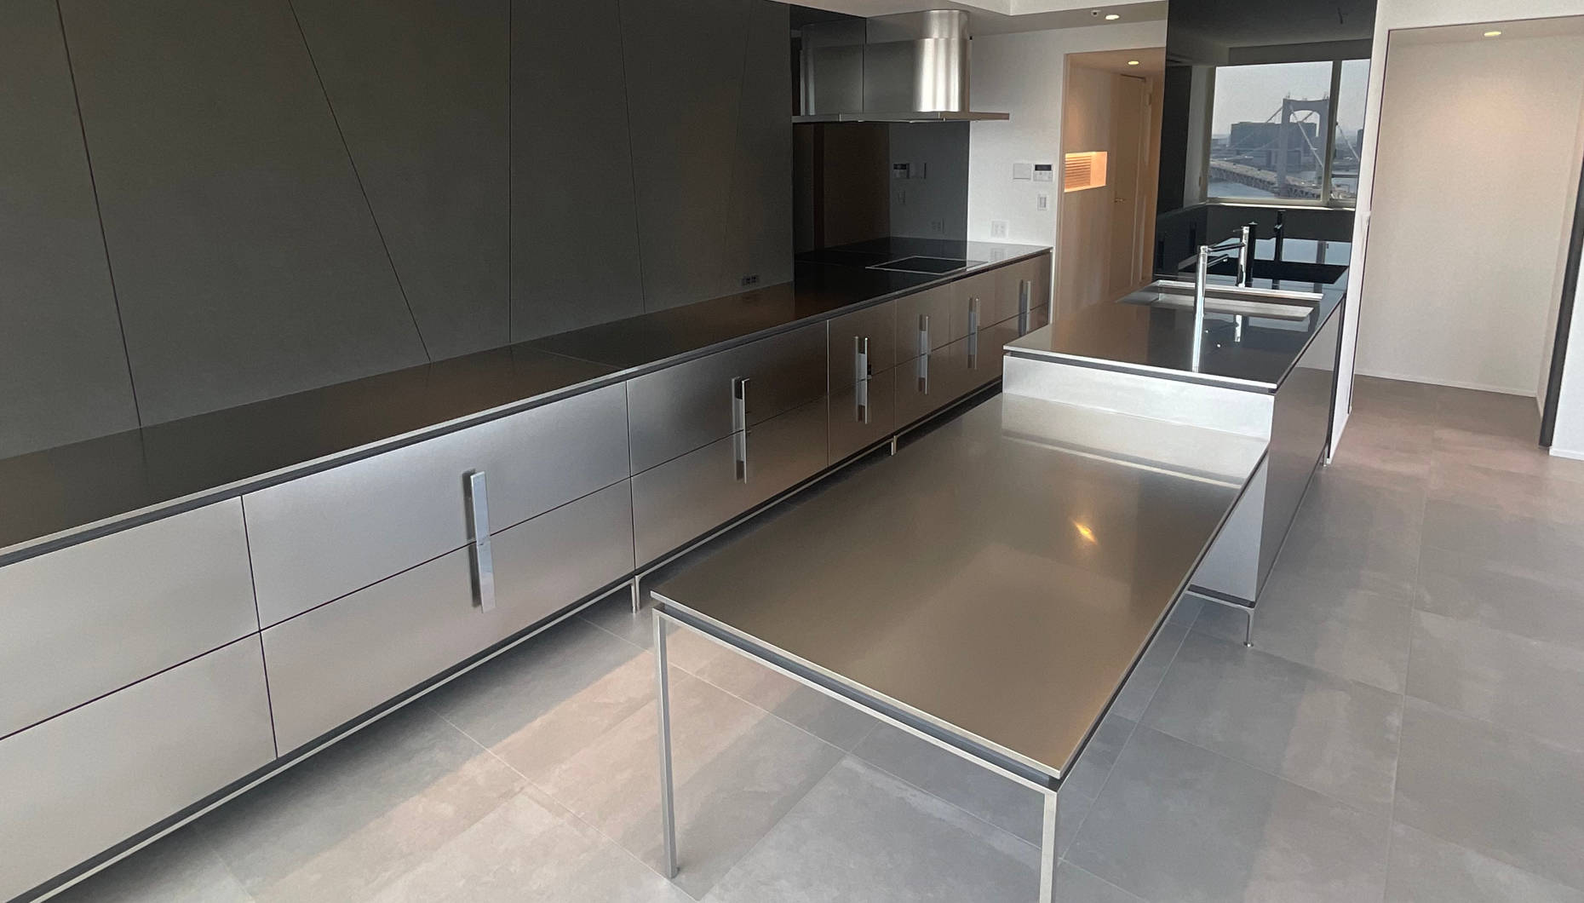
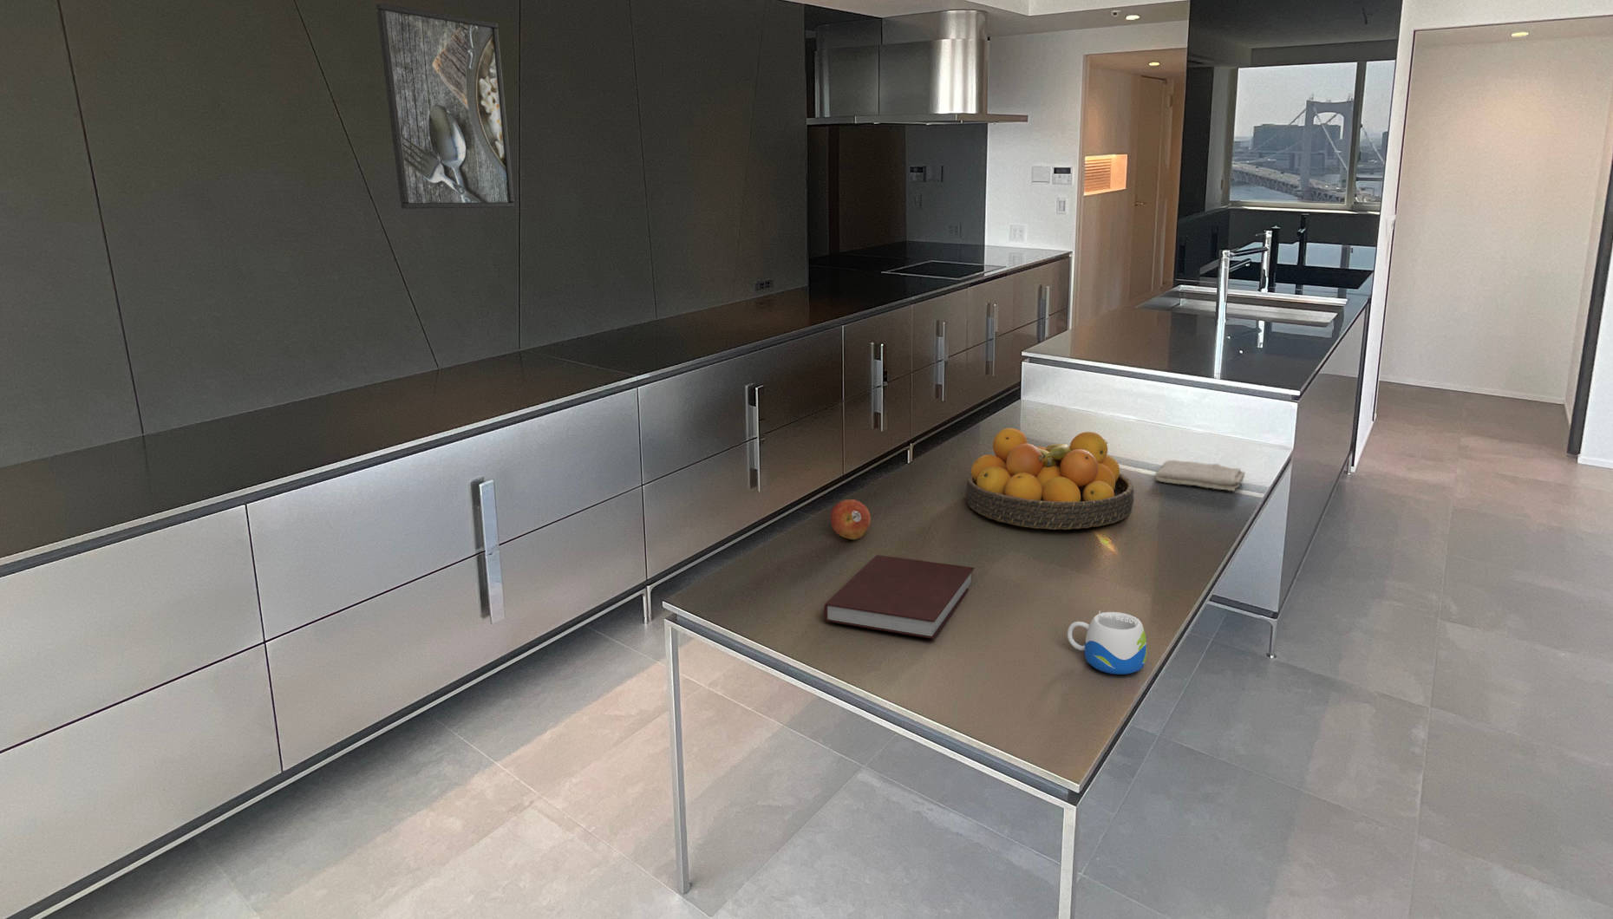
+ mug [1067,609,1148,675]
+ fruit [830,498,872,540]
+ notebook [823,554,976,640]
+ fruit bowl [965,427,1136,530]
+ washcloth [1153,460,1246,492]
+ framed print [376,2,515,209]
